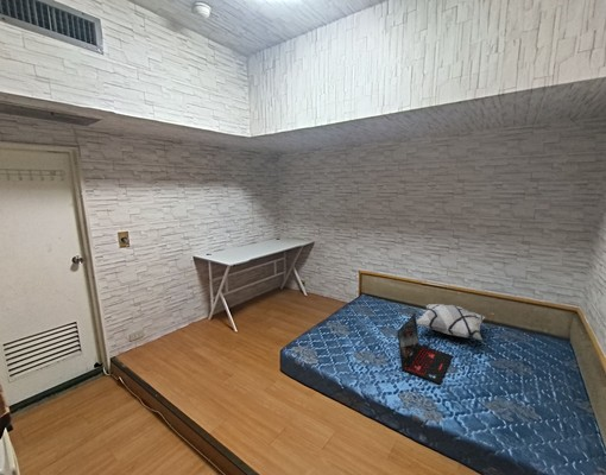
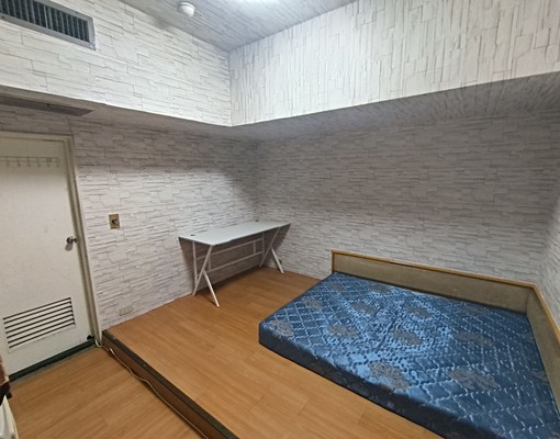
- decorative pillow [416,303,486,341]
- laptop [397,312,453,385]
